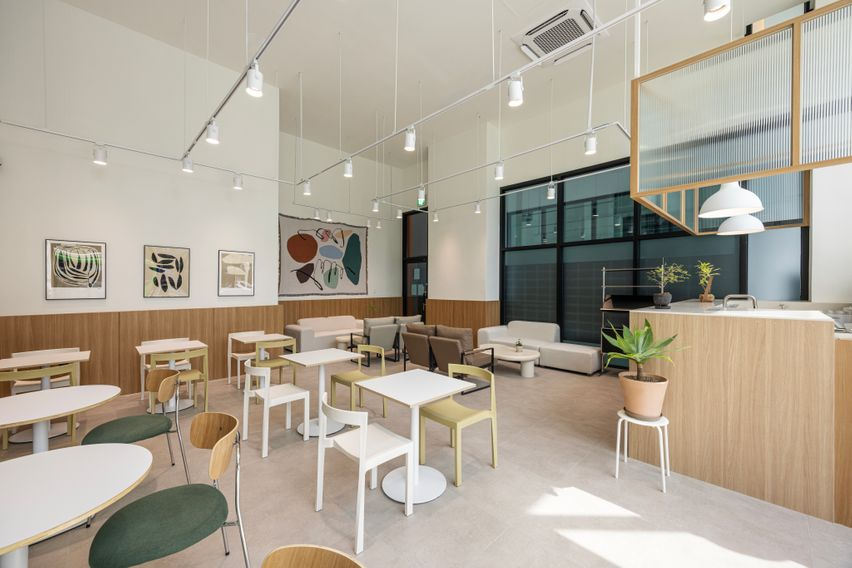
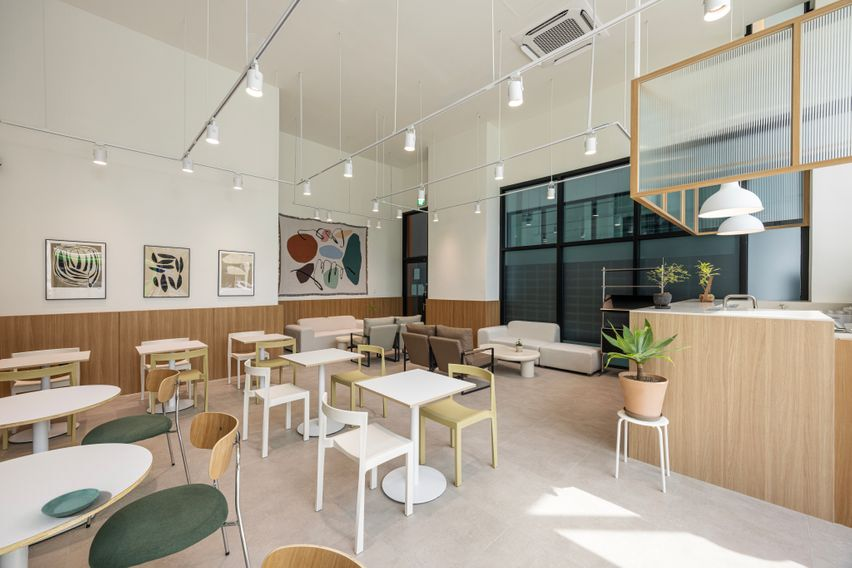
+ saucer [40,487,101,518]
